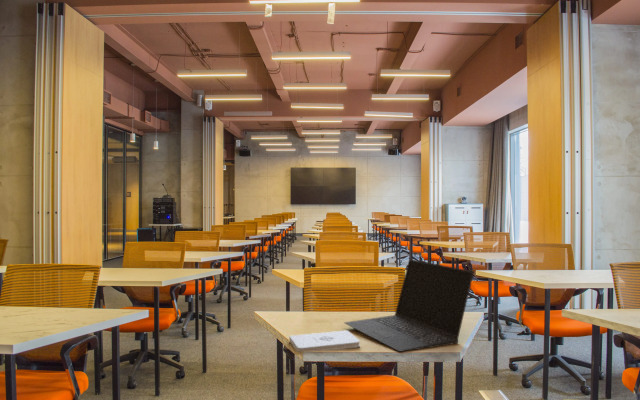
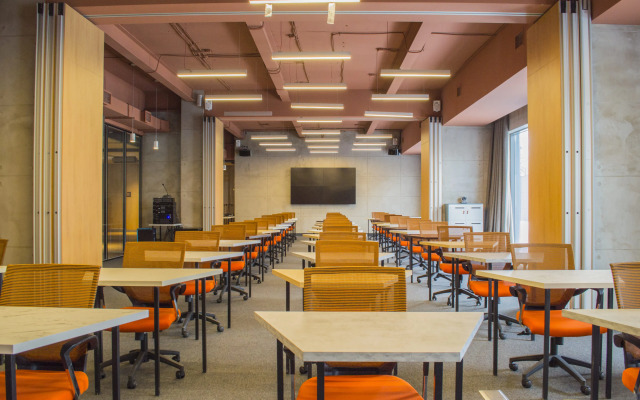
- laptop [343,258,475,353]
- notepad [288,329,361,353]
